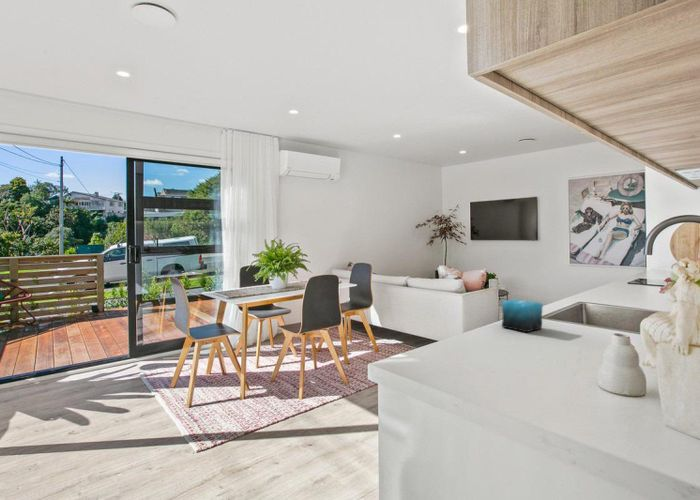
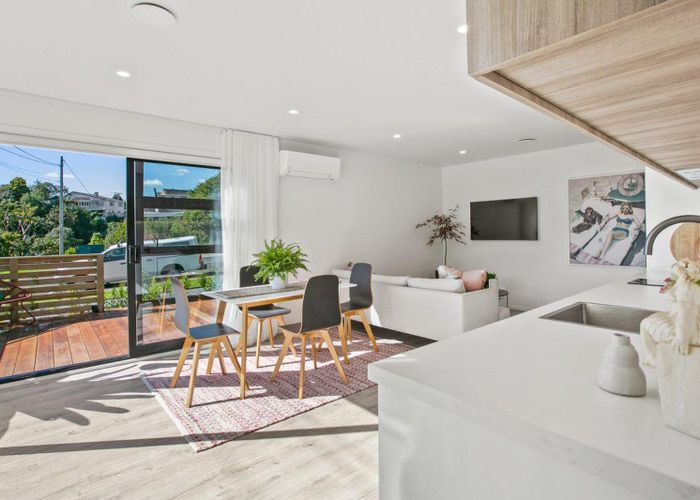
- candle [501,298,544,333]
